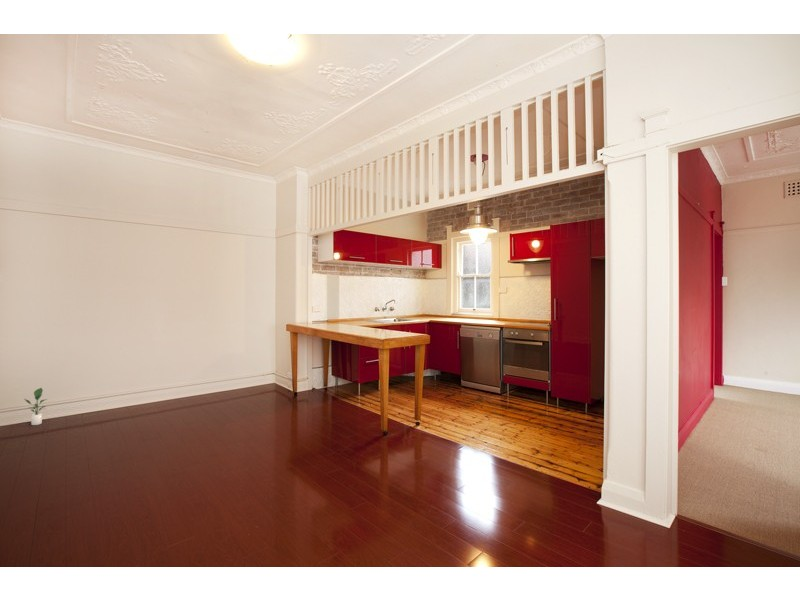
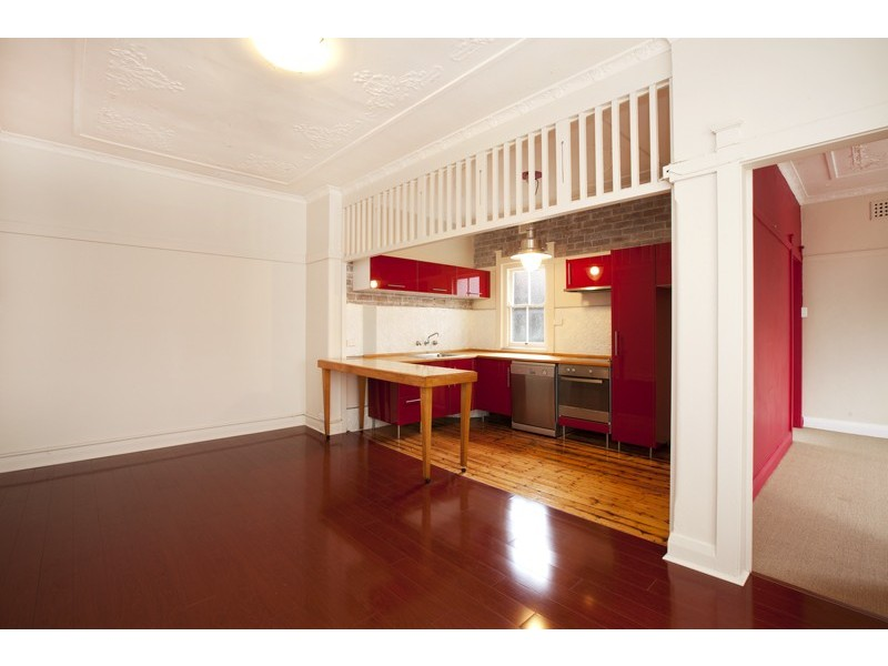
- potted plant [24,387,48,426]
